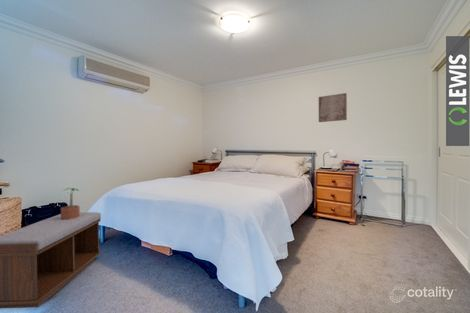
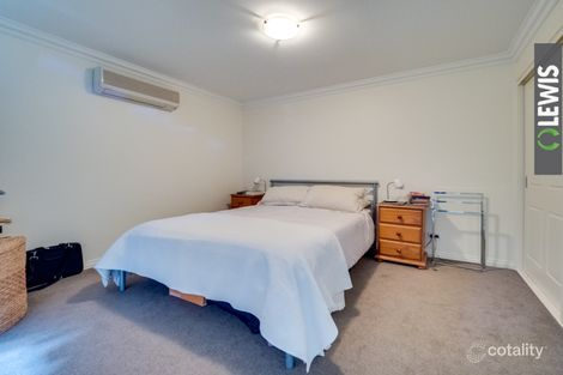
- potted plant [60,187,81,220]
- wall art [318,92,348,123]
- bench [0,211,102,309]
